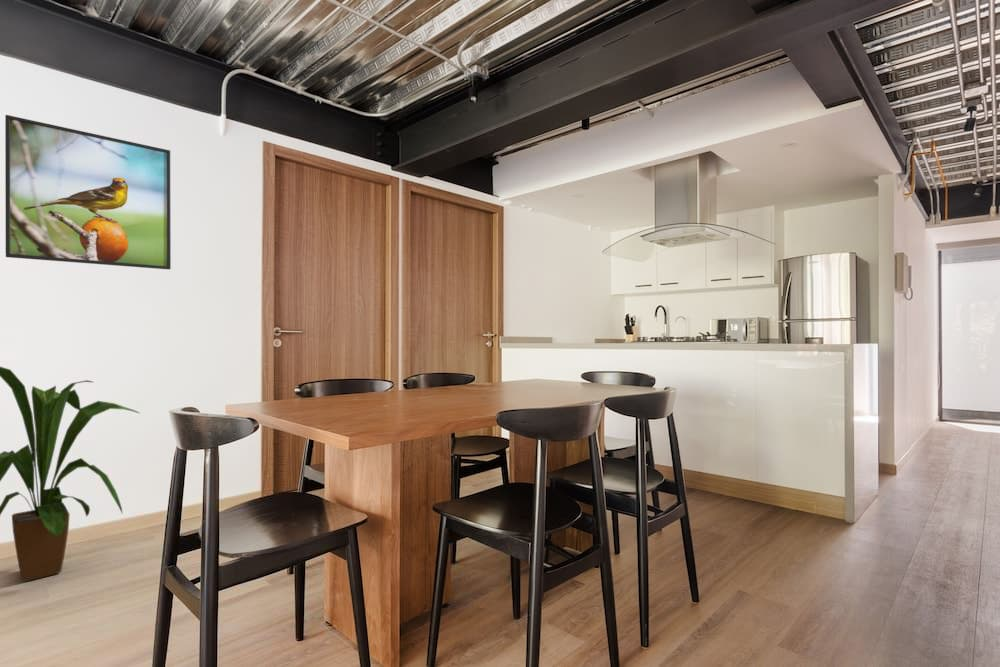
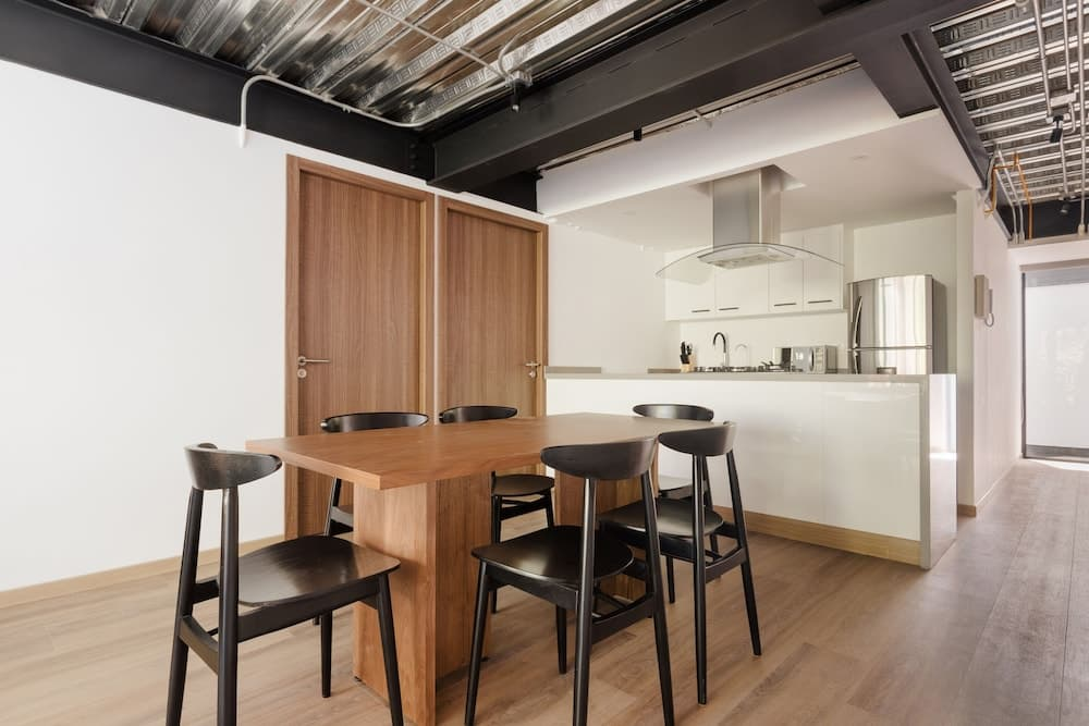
- house plant [0,366,142,583]
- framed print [4,114,172,270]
